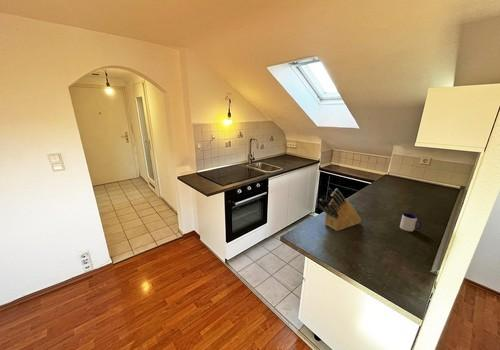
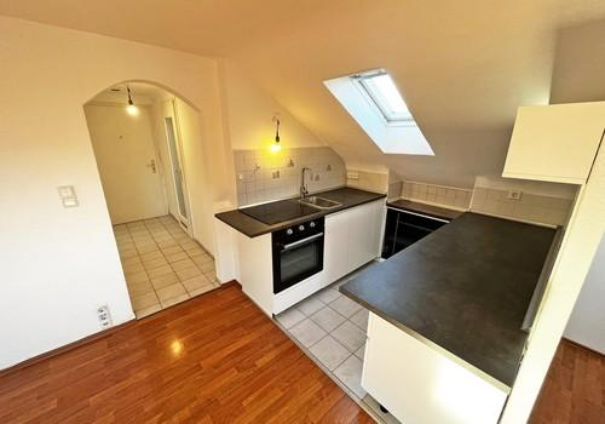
- knife block [318,187,362,232]
- mug [399,212,423,232]
